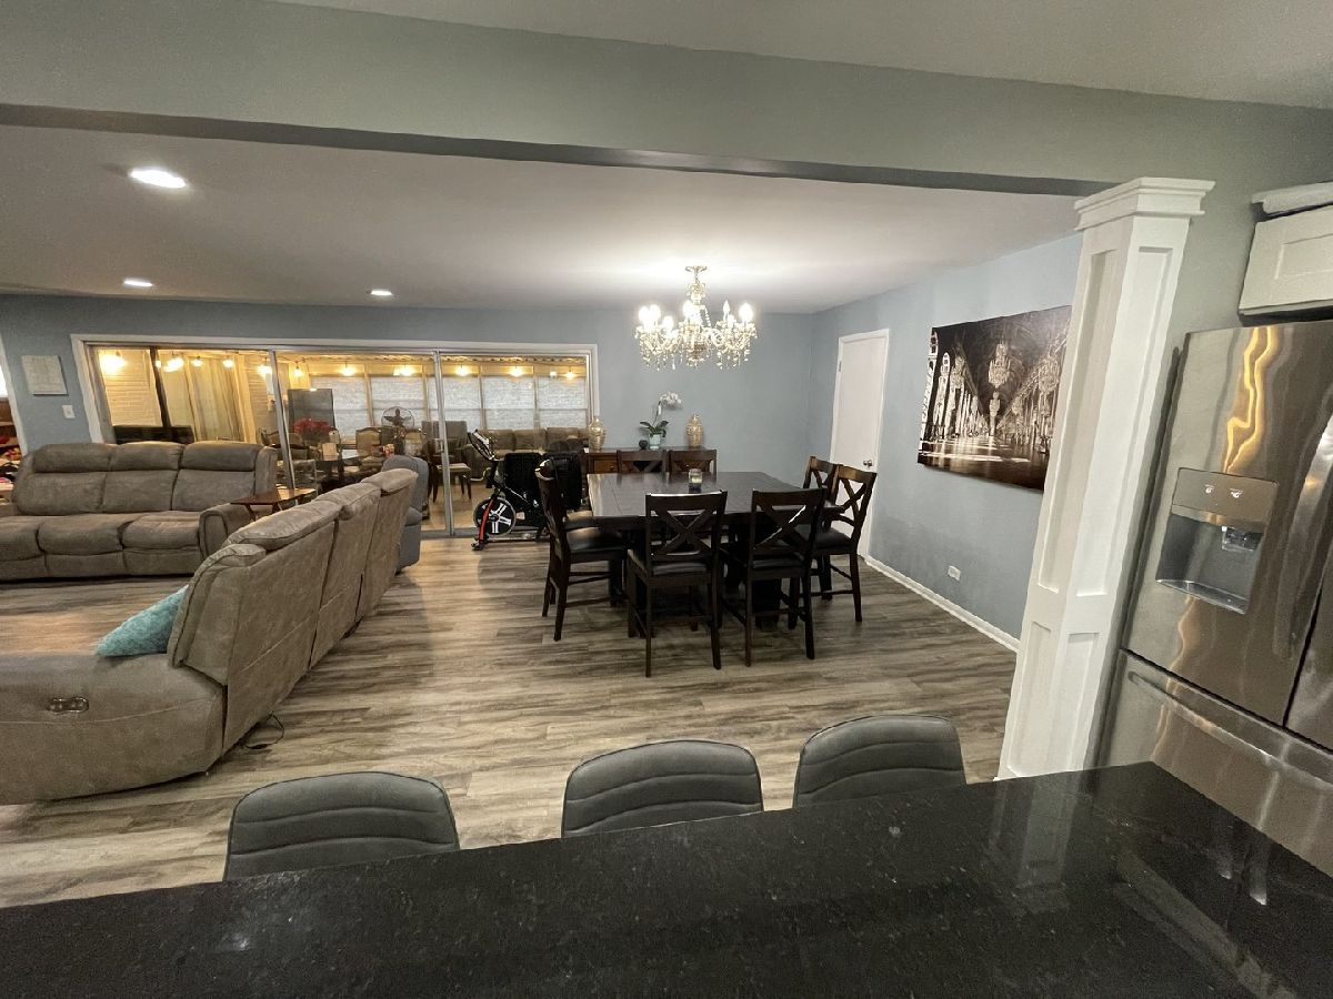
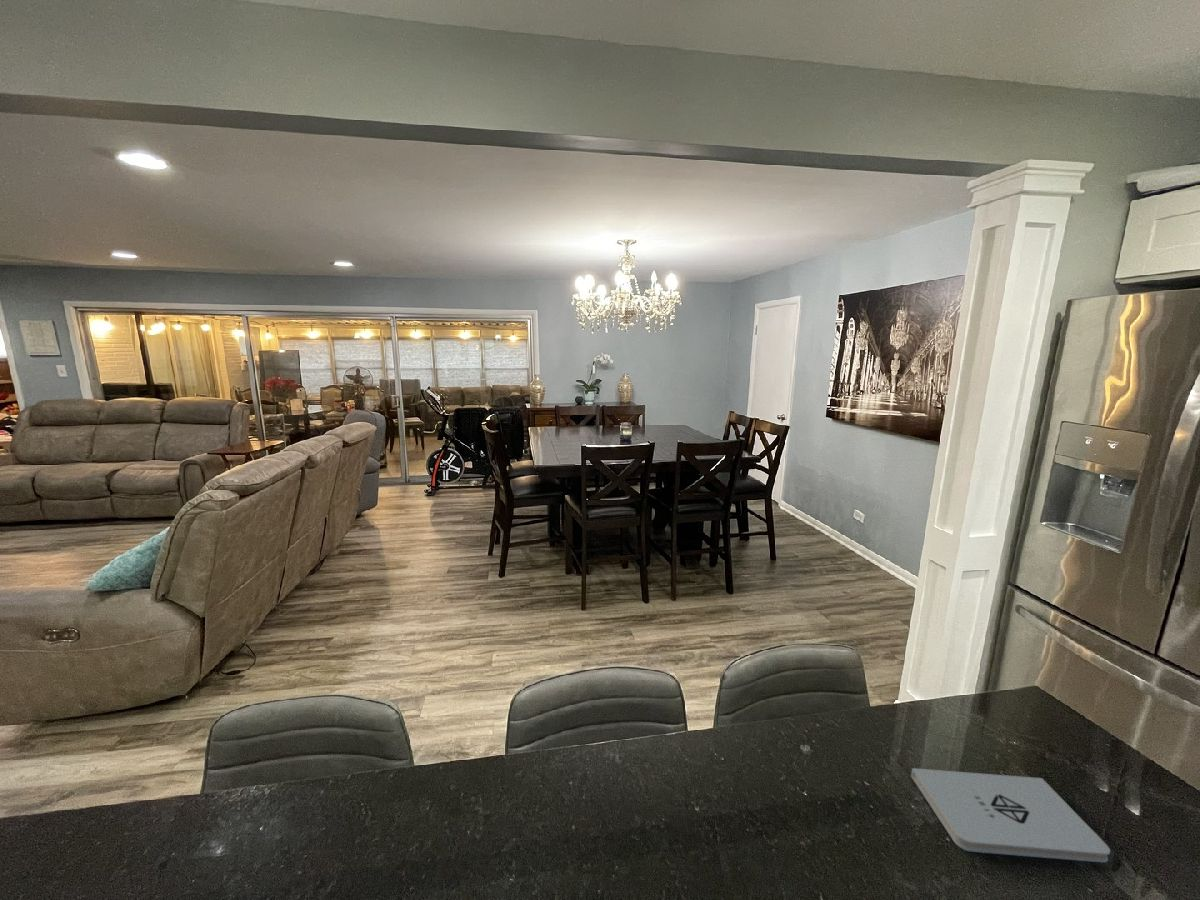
+ notepad [910,767,1111,863]
